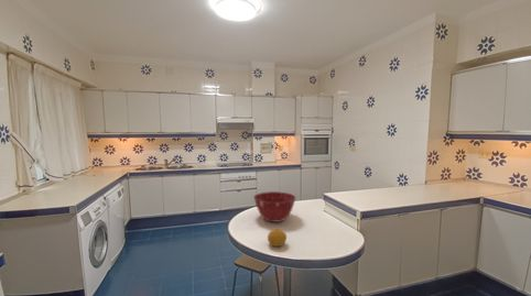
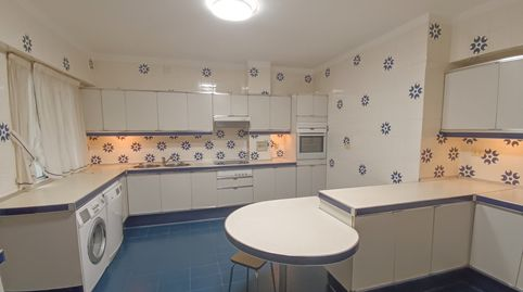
- fruit [267,228,288,248]
- mixing bowl [252,190,297,223]
